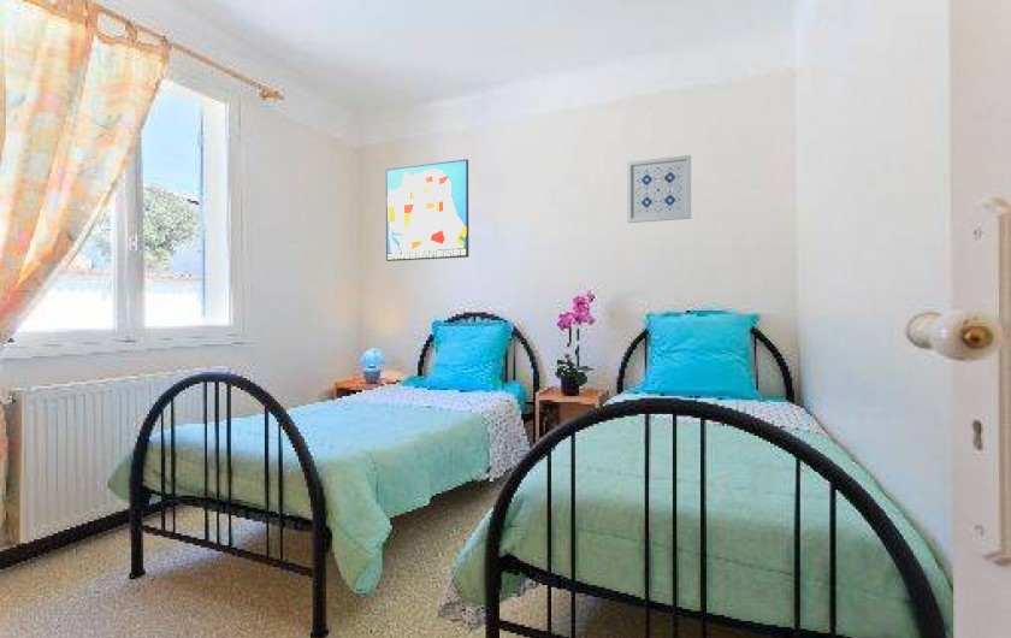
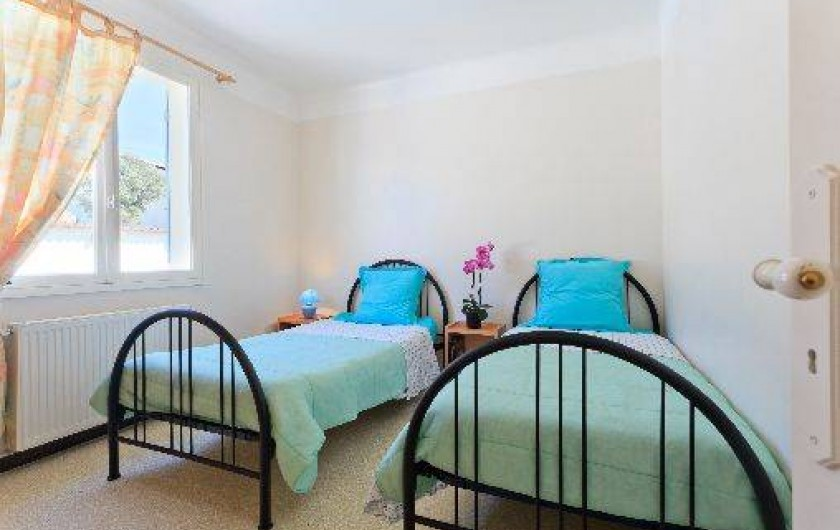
- wall art [626,154,692,224]
- wall art [385,158,469,262]
